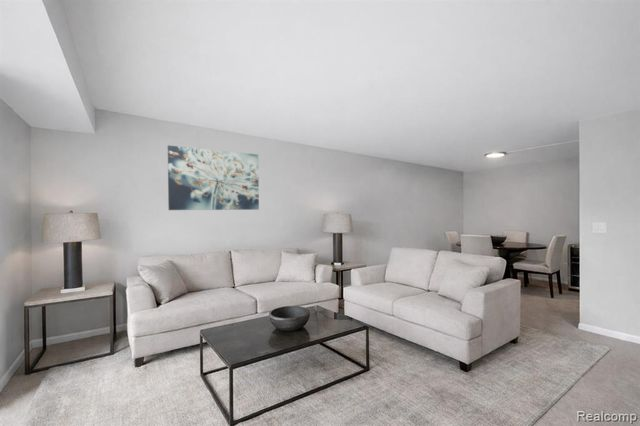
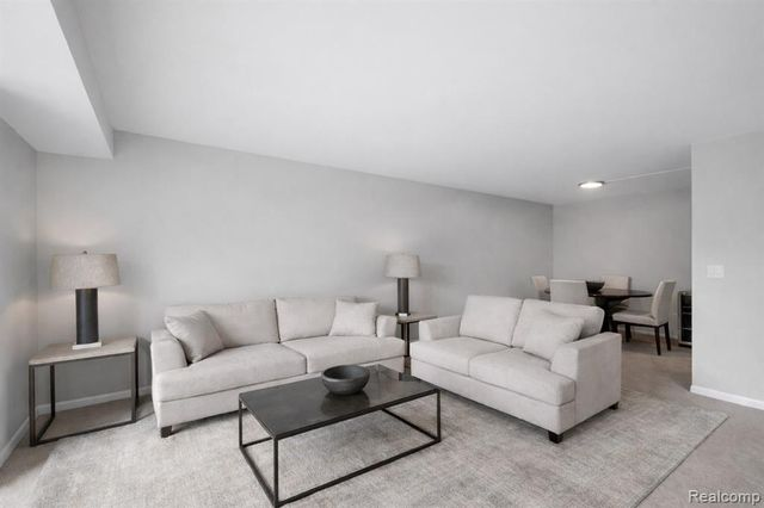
- wall art [167,144,260,211]
